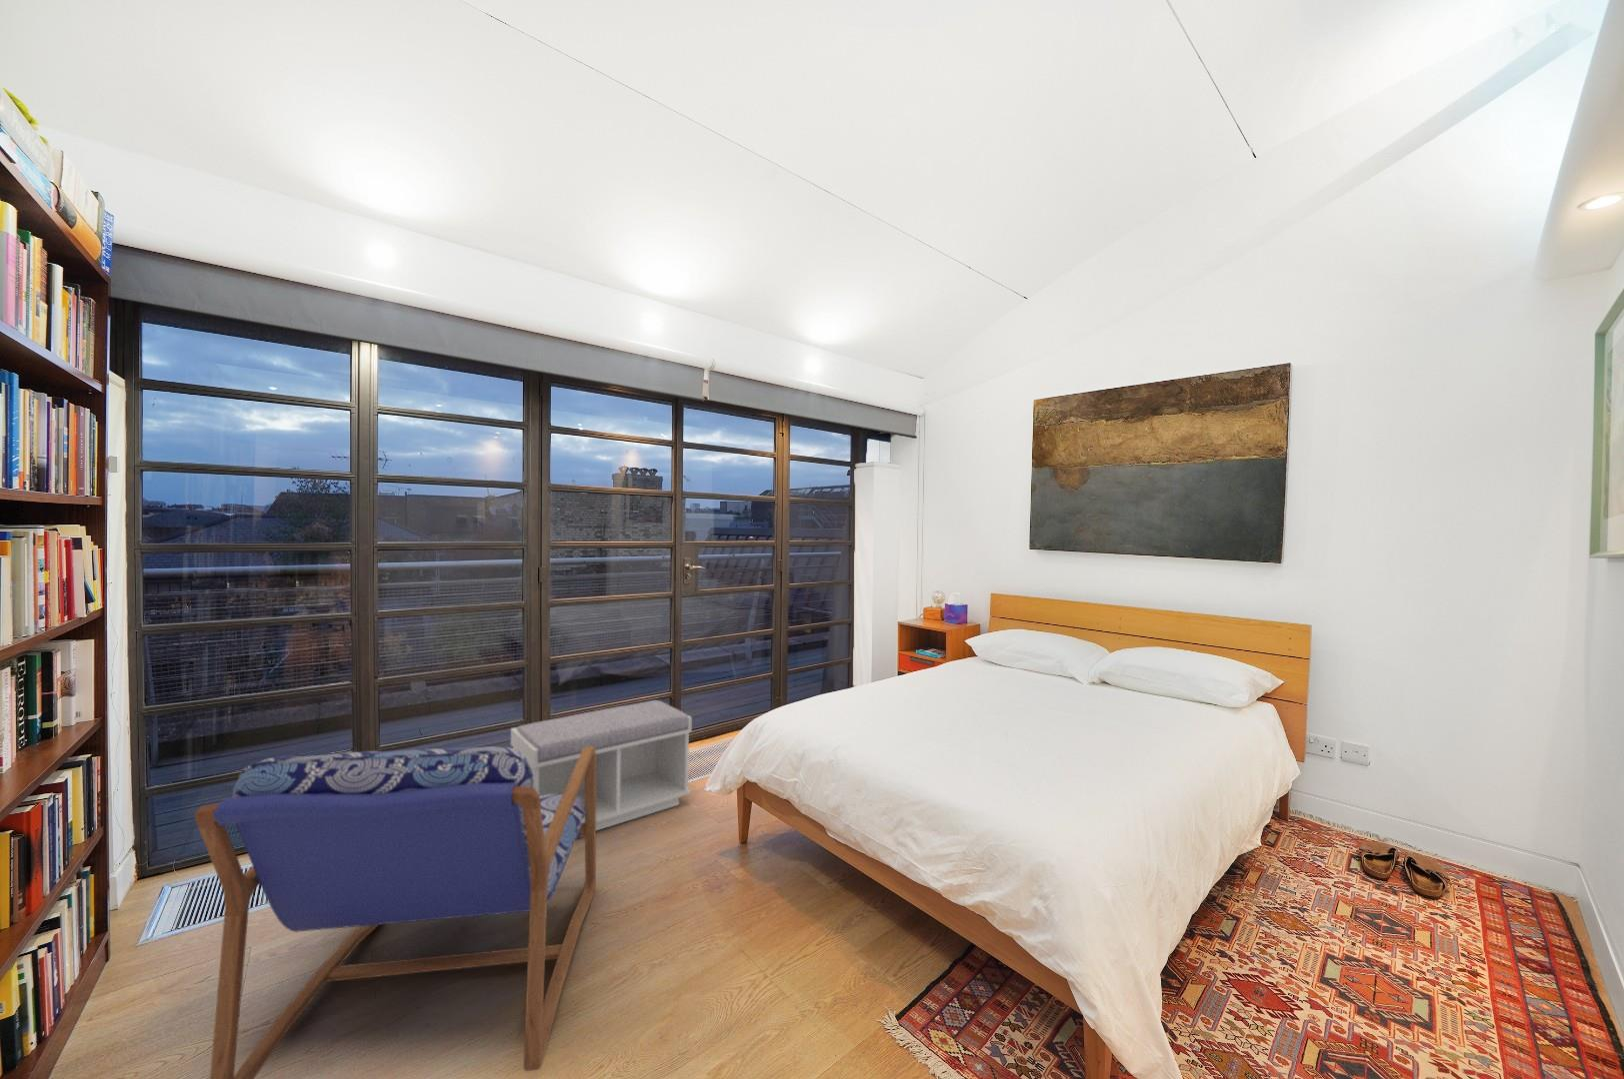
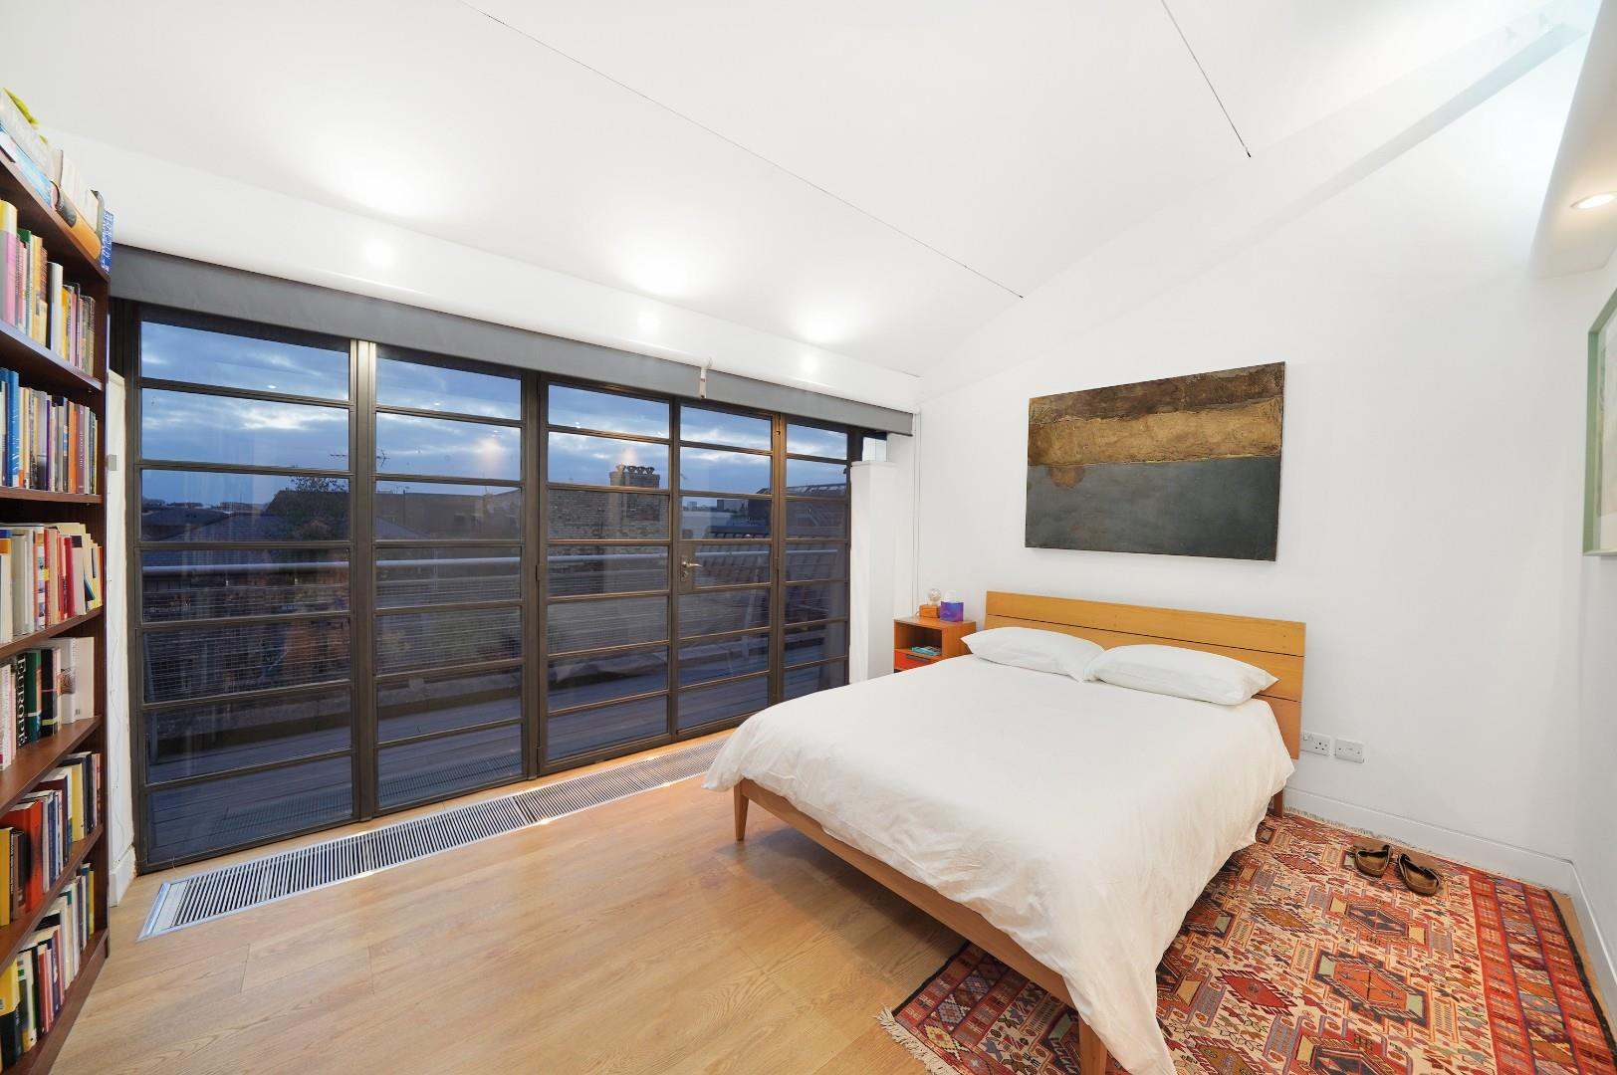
- armchair [194,745,598,1079]
- bench [510,700,693,831]
